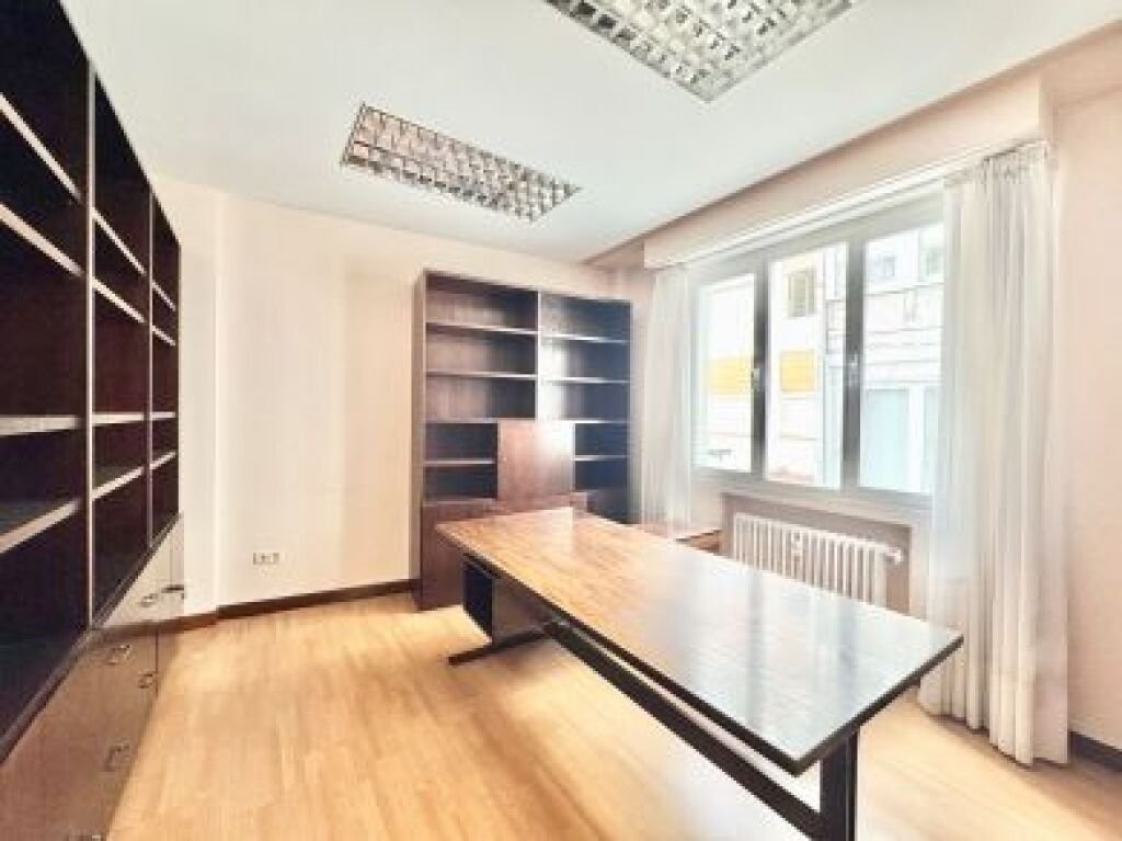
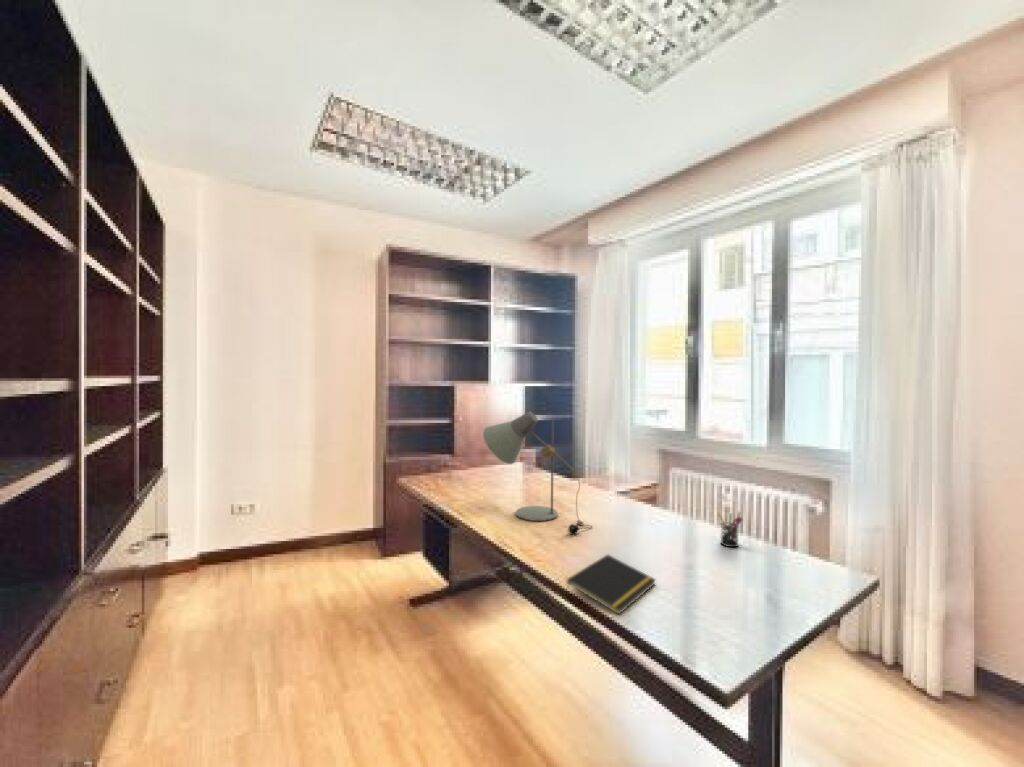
+ pen holder [716,511,744,548]
+ notepad [565,553,657,615]
+ desk lamp [482,410,593,536]
